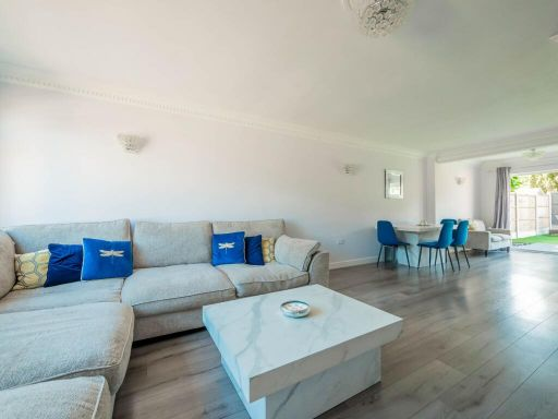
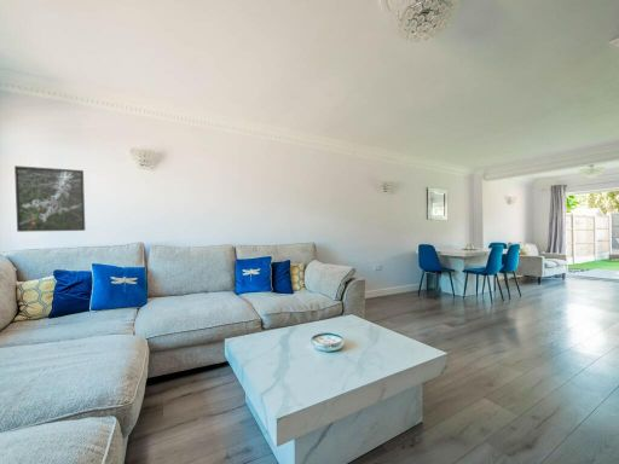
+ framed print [13,164,86,233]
